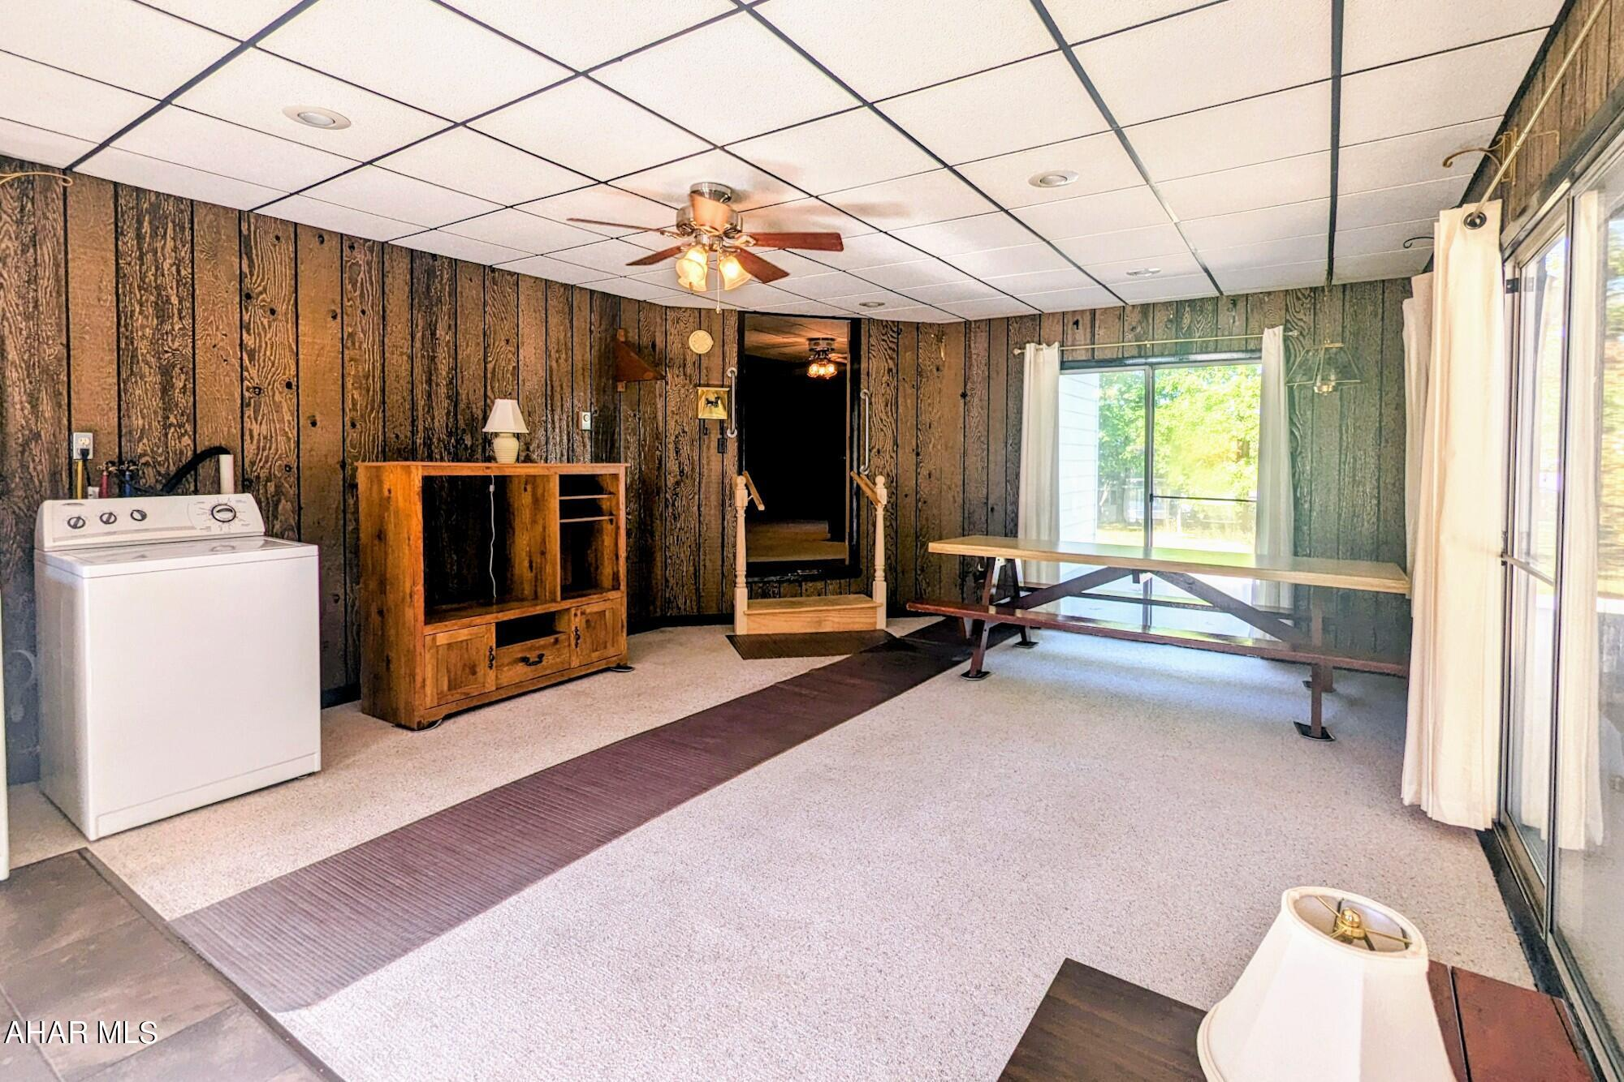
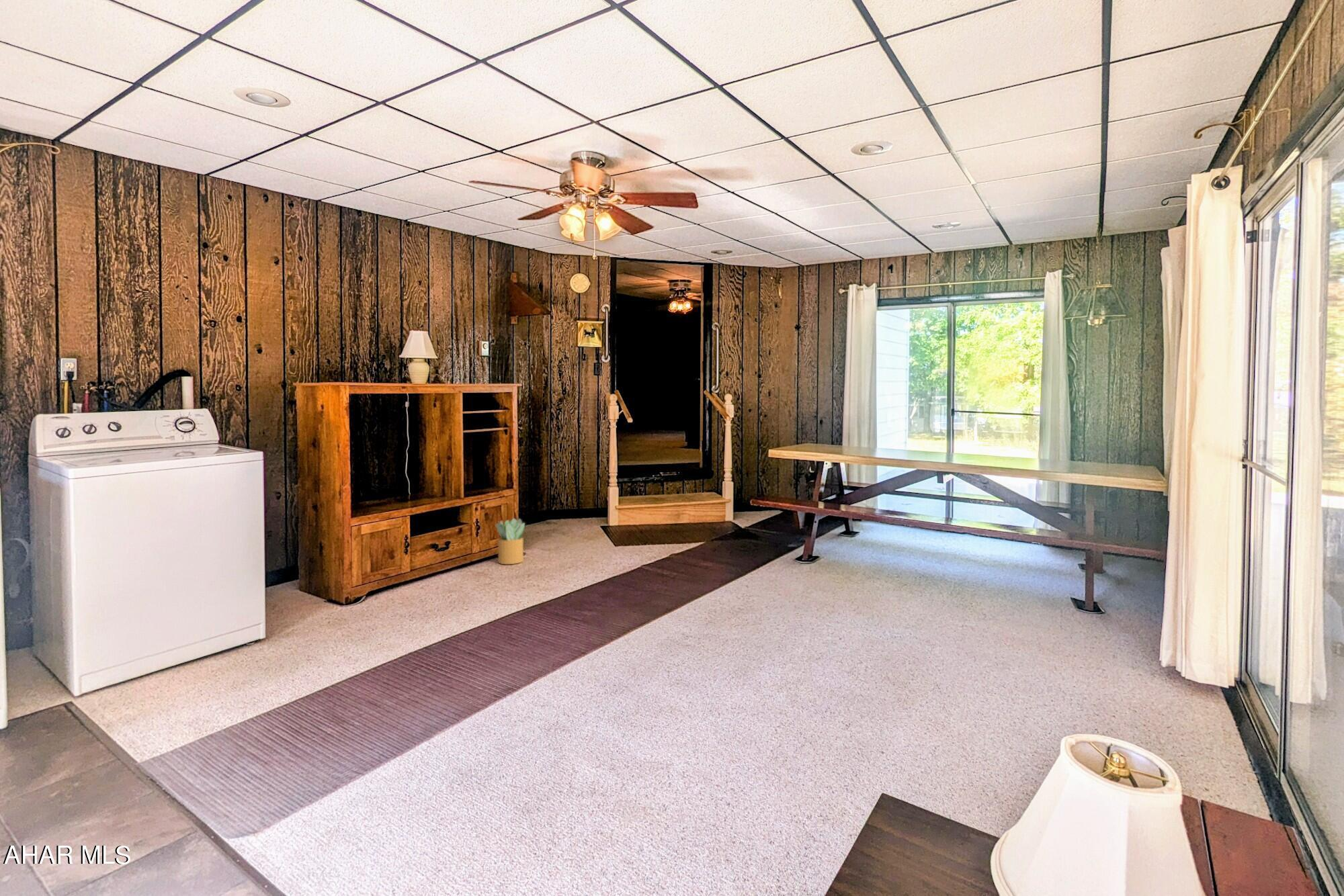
+ potted plant [495,517,526,565]
